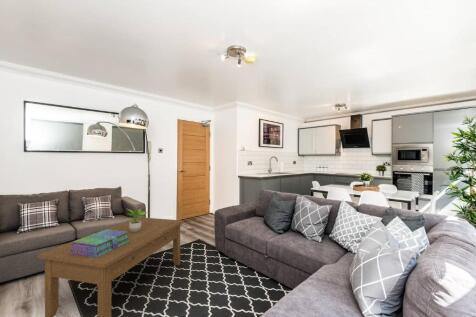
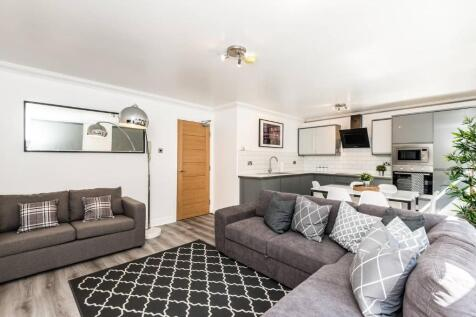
- coffee table [37,216,185,317]
- stack of books [70,228,130,258]
- potted plant [125,208,149,232]
